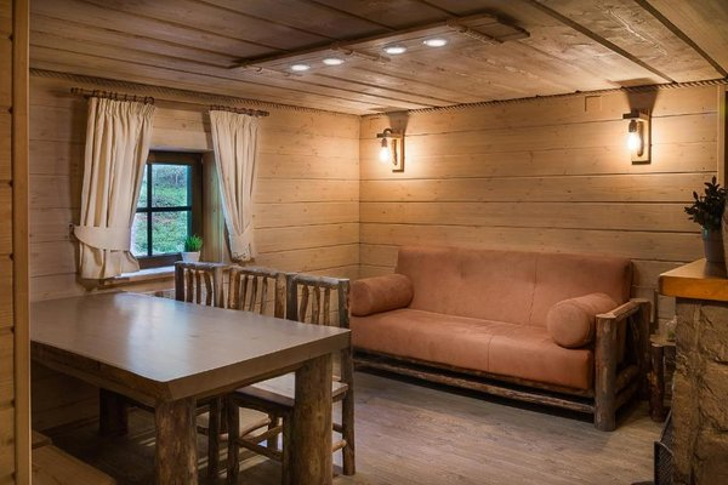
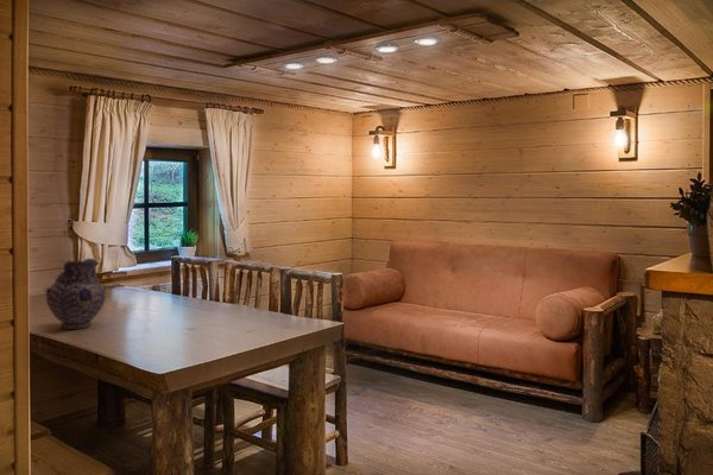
+ pottery [45,258,107,330]
